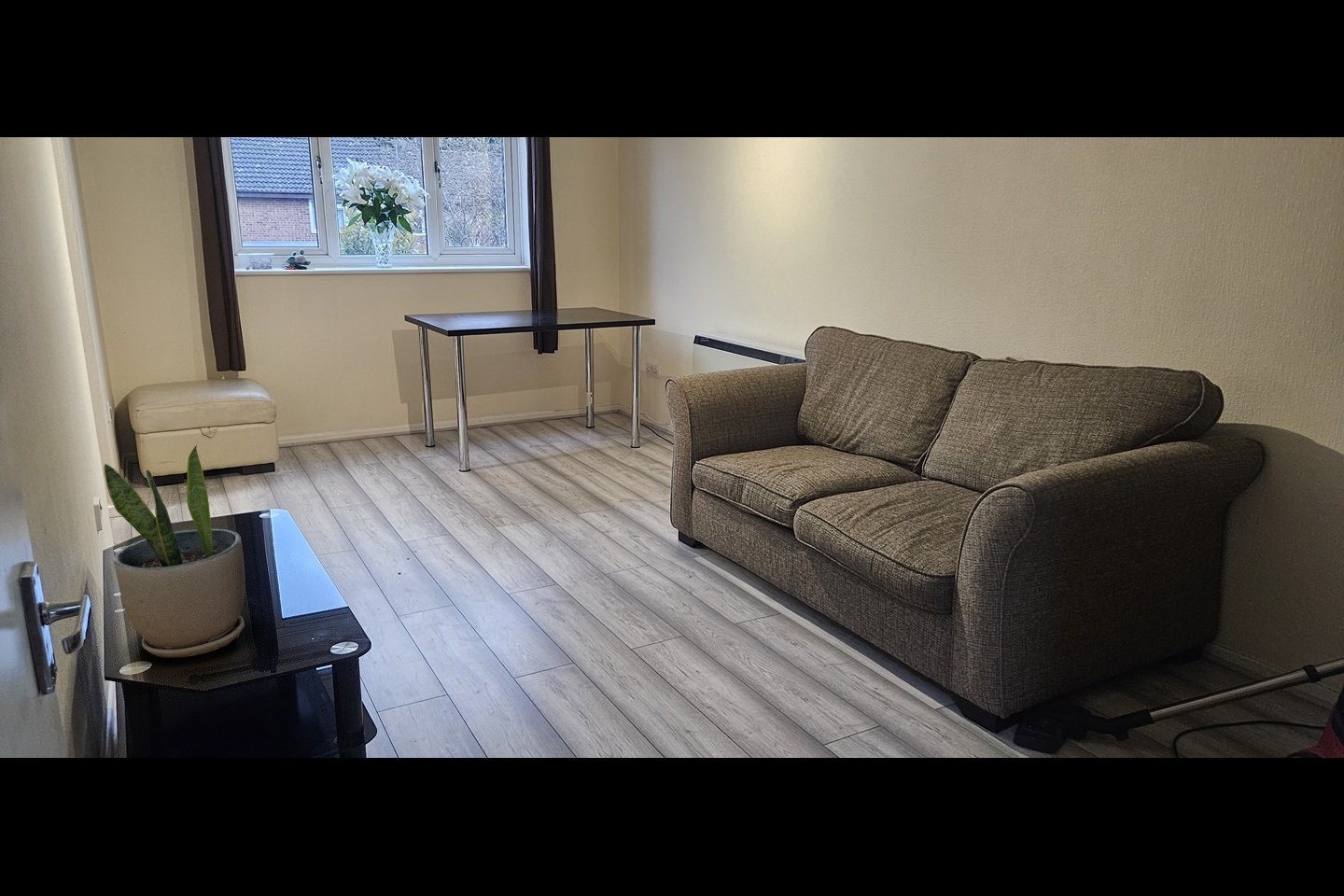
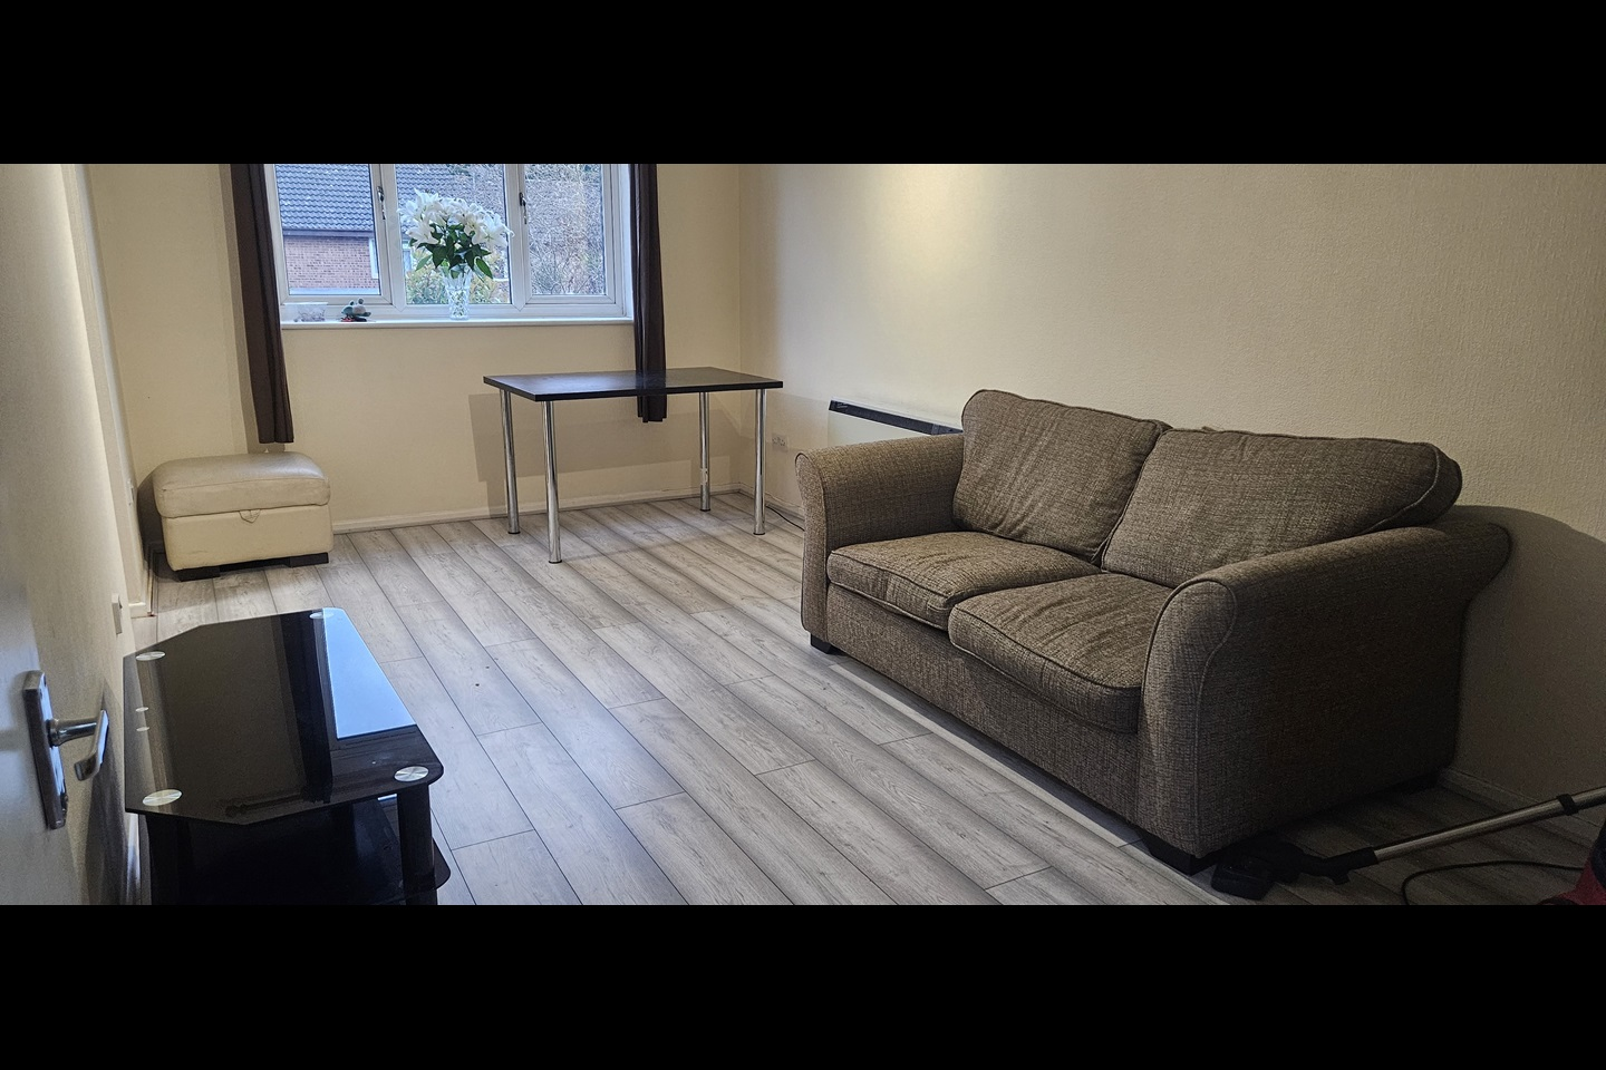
- potted plant [103,444,246,658]
